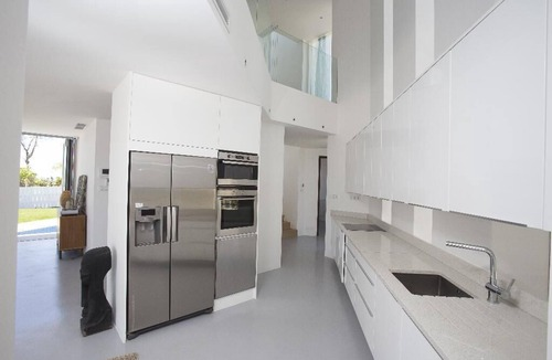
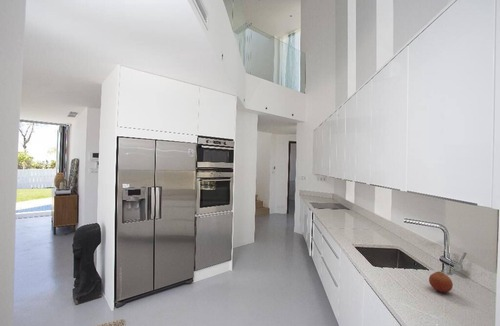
+ fruit [428,270,454,293]
